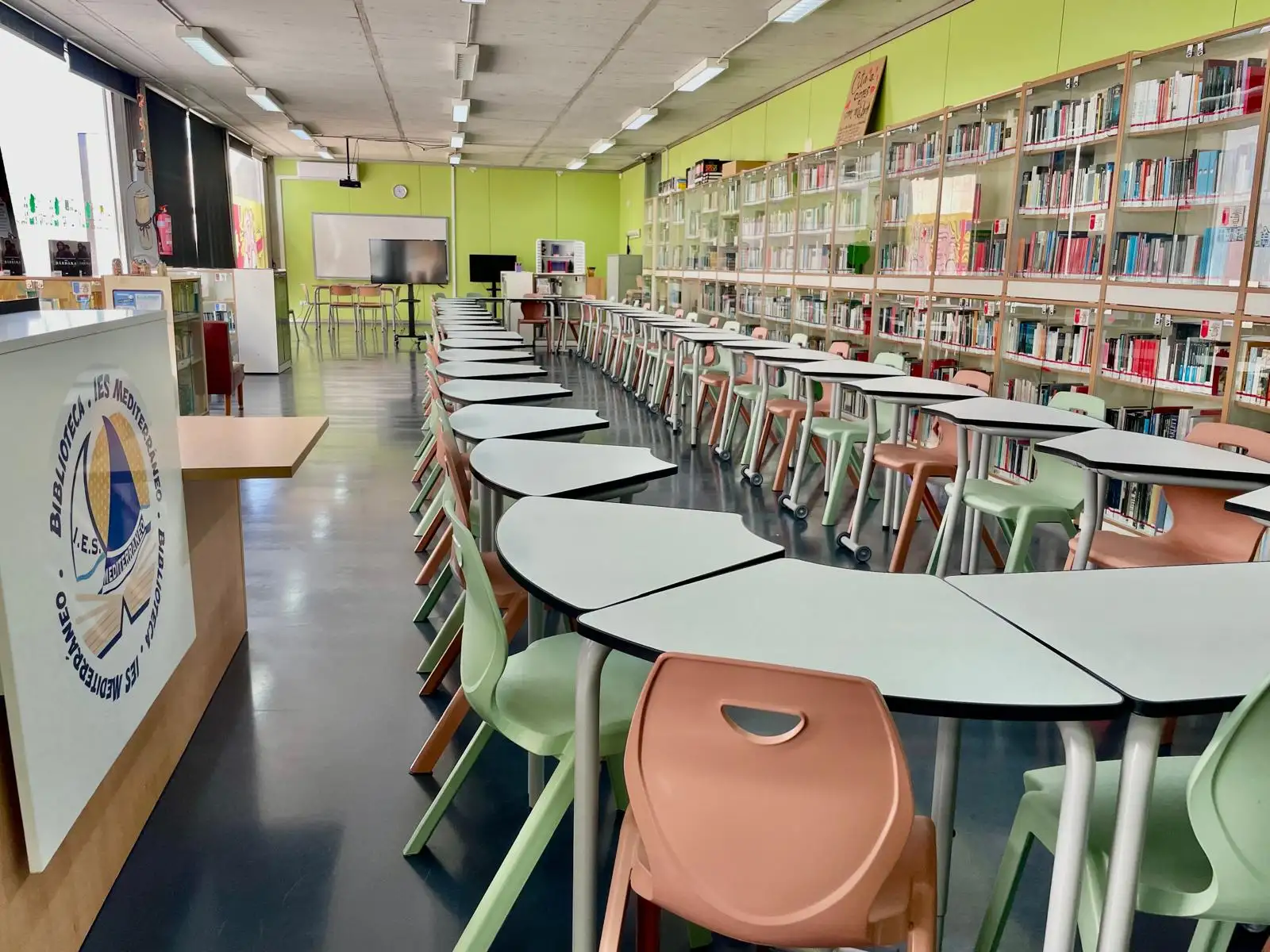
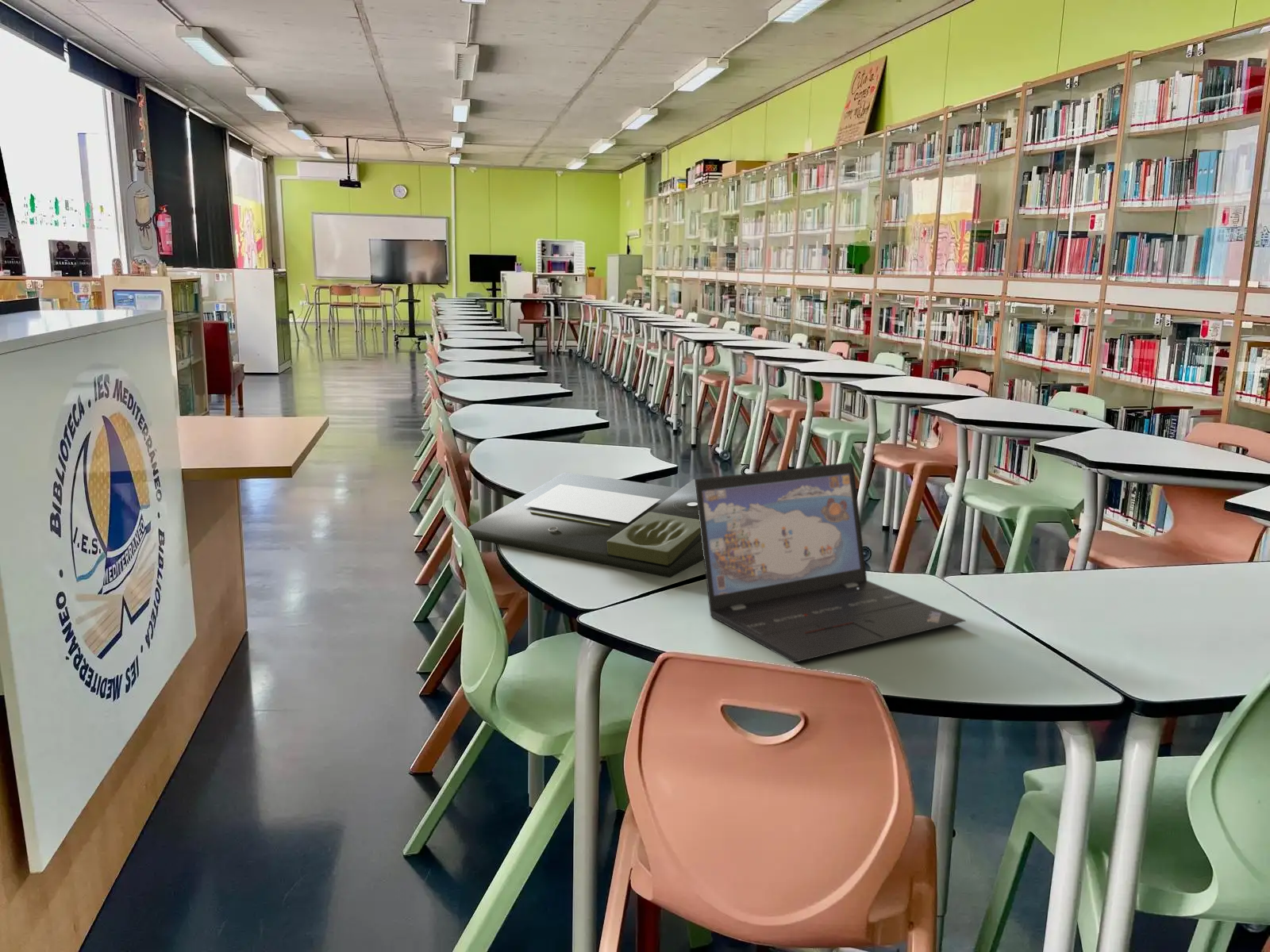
+ laptop [695,462,967,663]
+ document tray [468,471,704,578]
